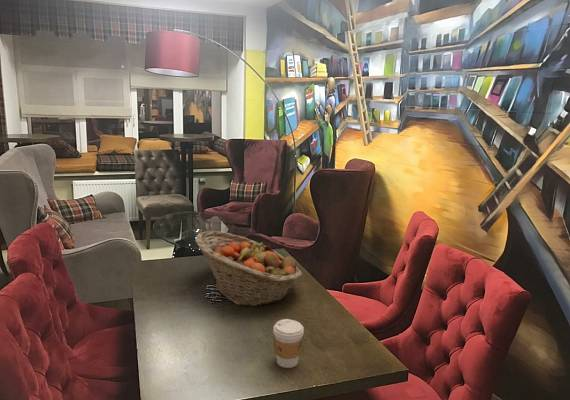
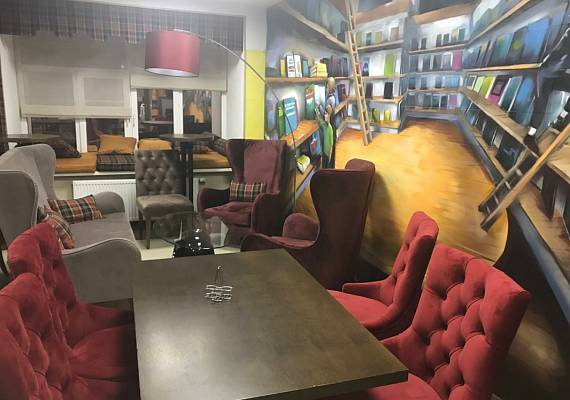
- fruit basket [194,230,303,307]
- coffee cup [272,318,305,369]
